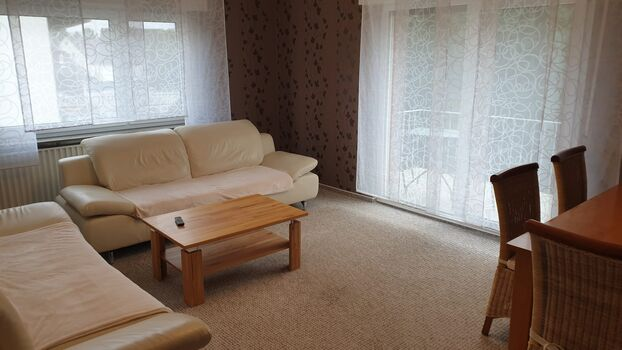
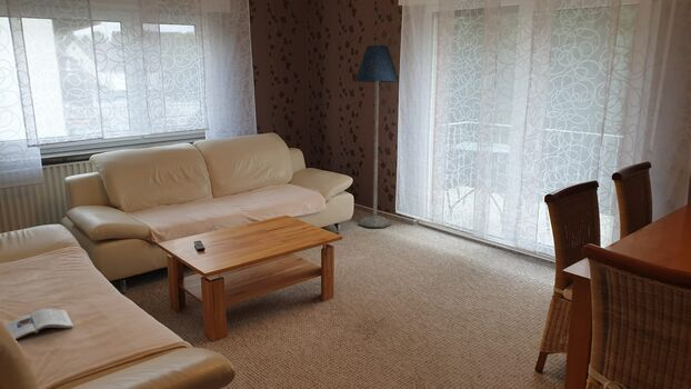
+ magazine [3,308,74,340]
+ floor lamp [354,44,400,228]
